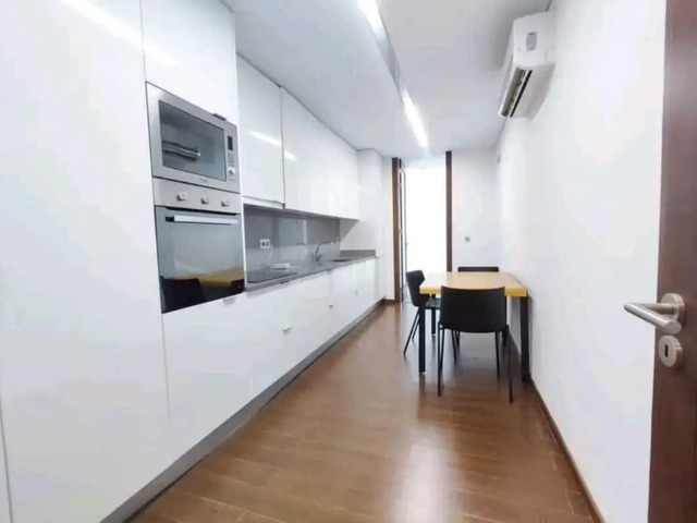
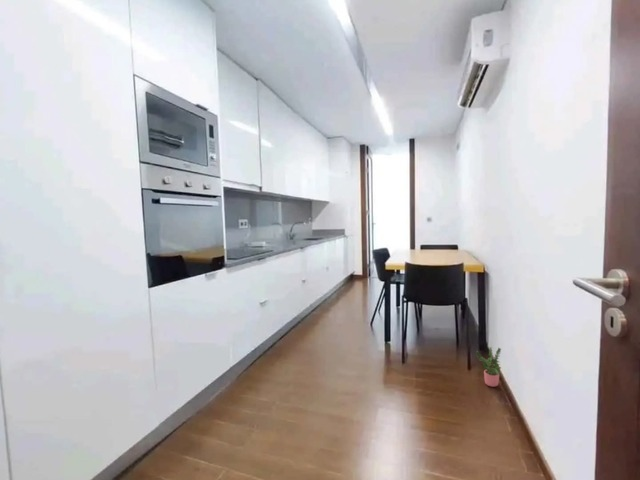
+ potted plant [473,346,502,388]
